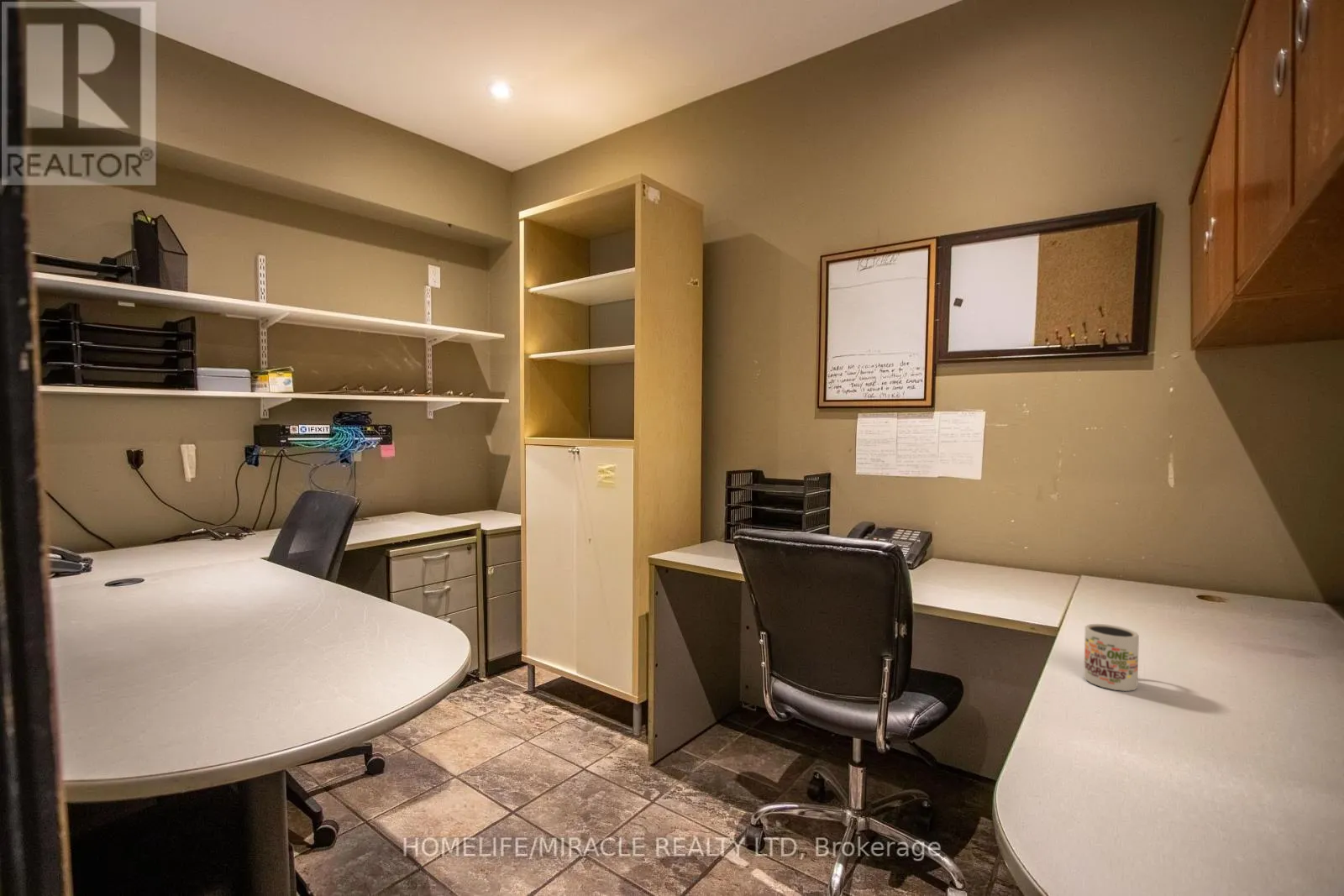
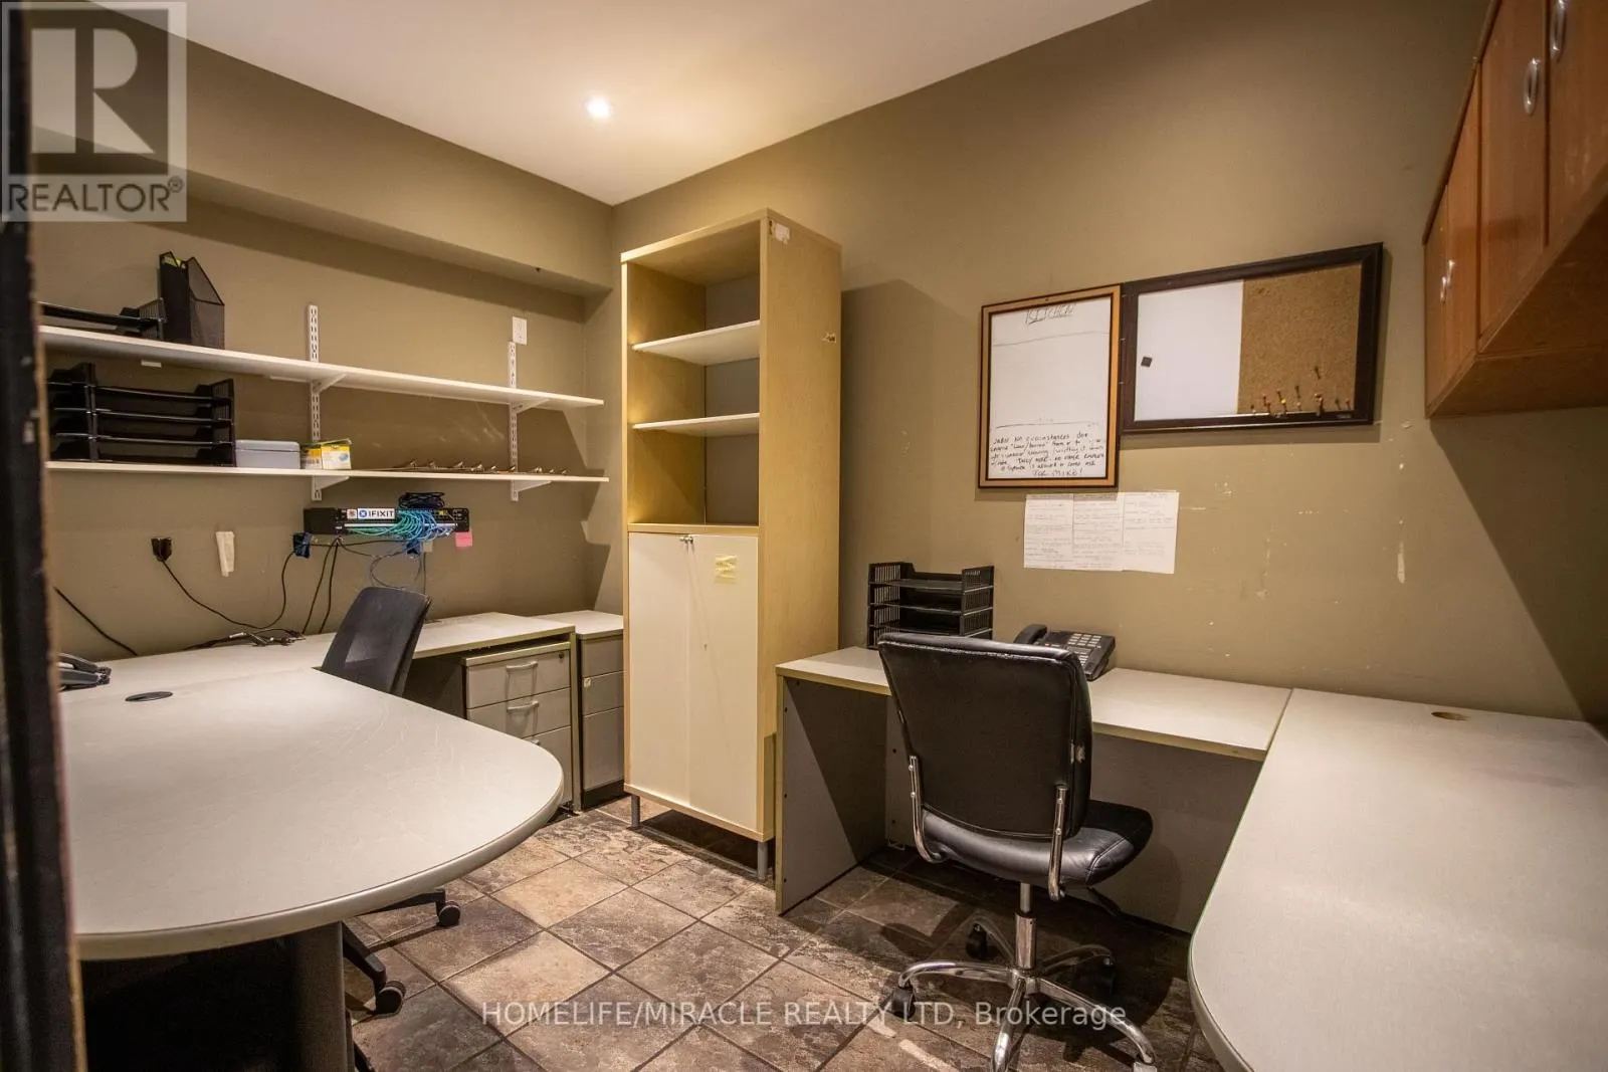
- mug [1083,623,1140,692]
